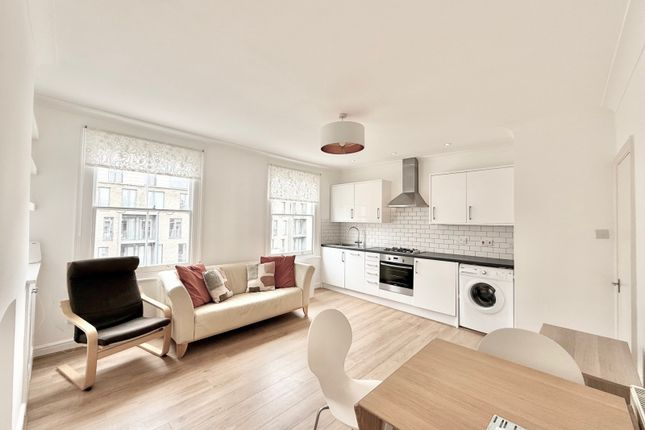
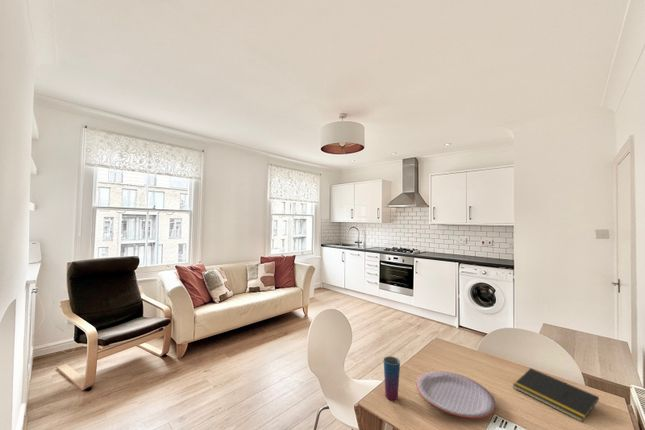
+ notepad [512,367,600,423]
+ cup [383,355,401,401]
+ plate [415,370,497,419]
